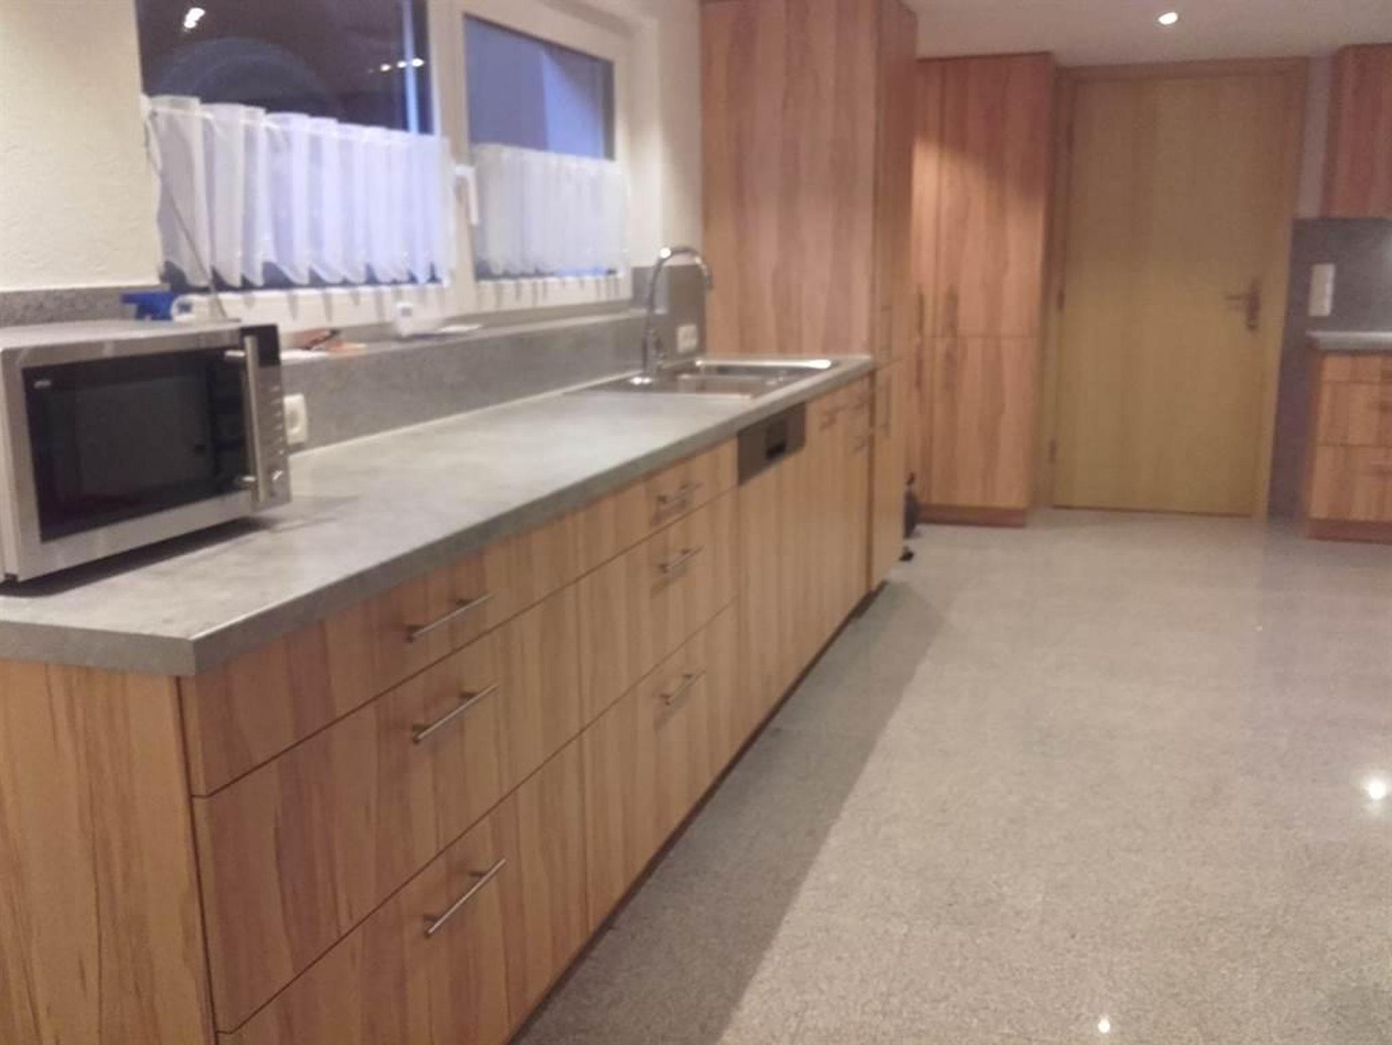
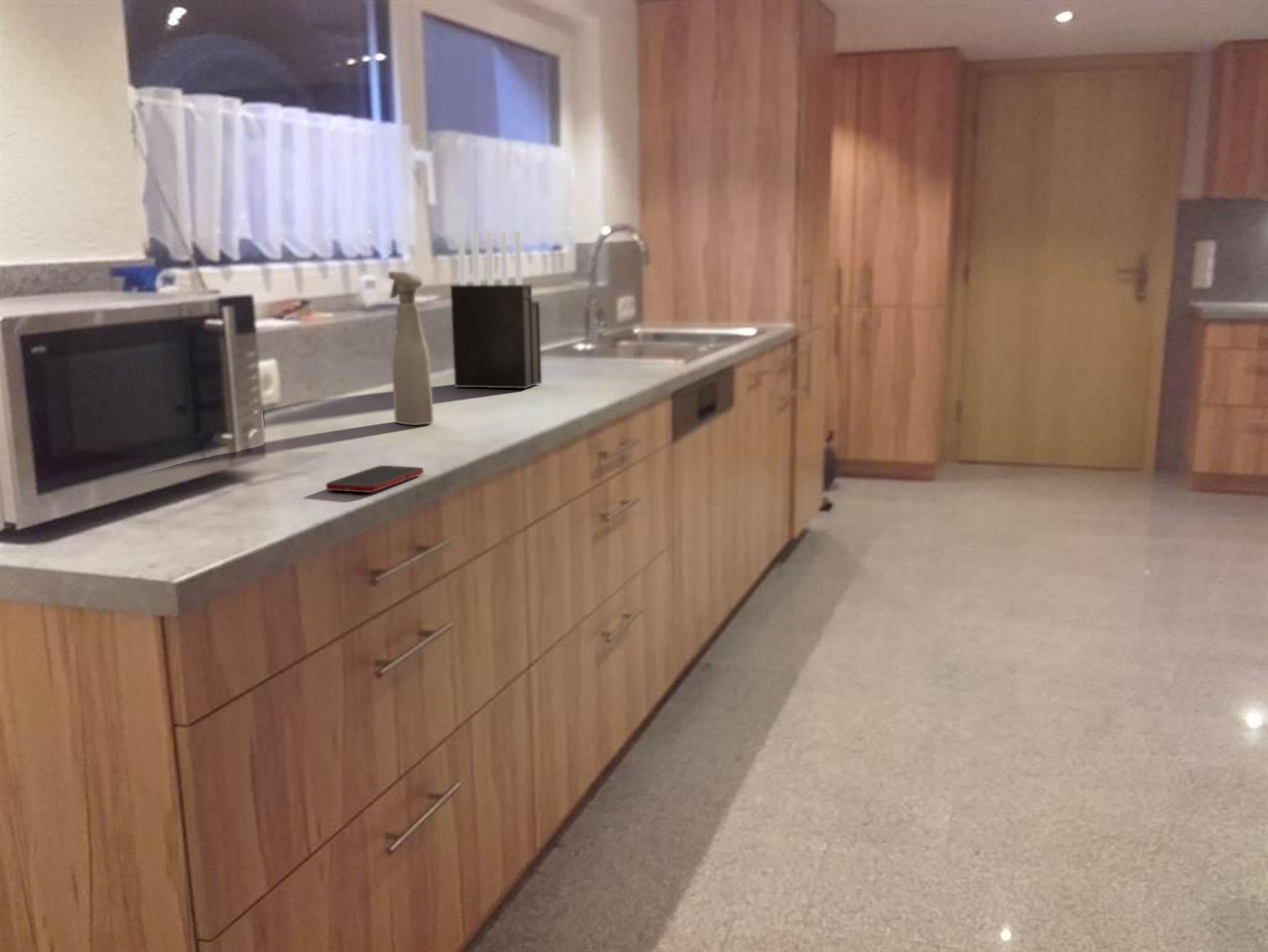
+ cell phone [325,465,424,493]
+ spray bottle [388,271,434,426]
+ knife block [450,232,542,389]
